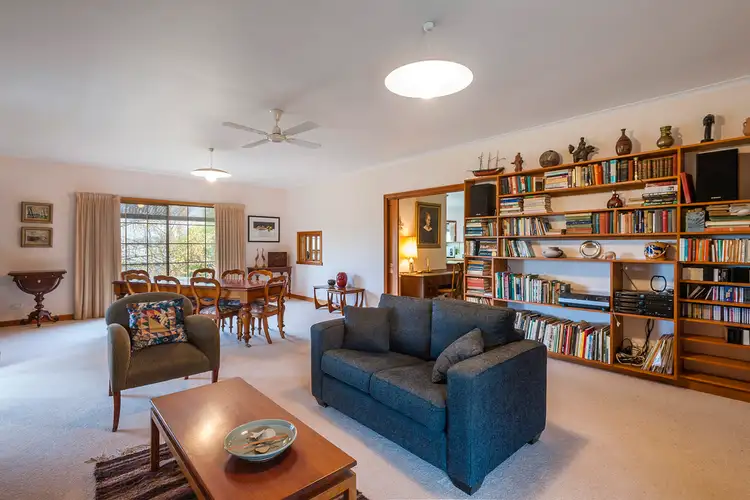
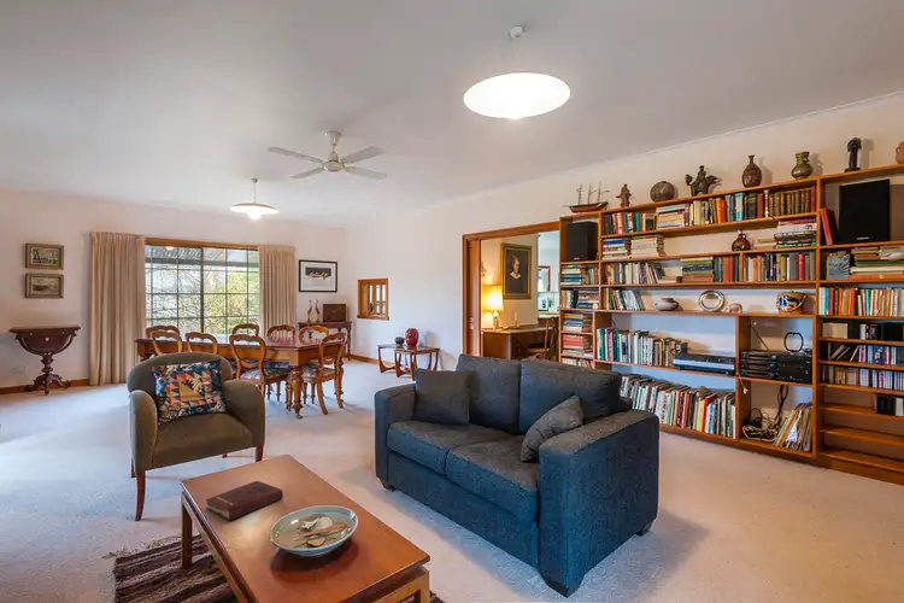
+ hardback book [205,480,284,522]
